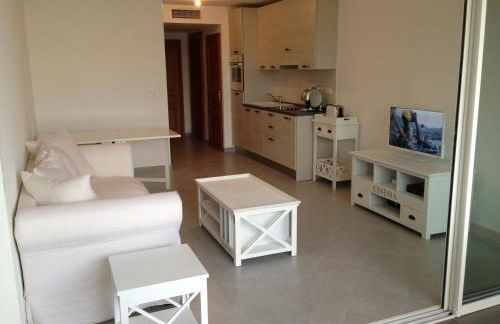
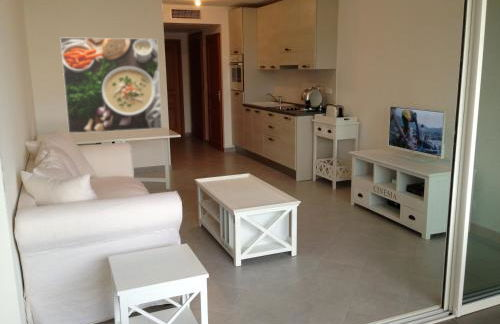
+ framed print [59,36,163,133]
